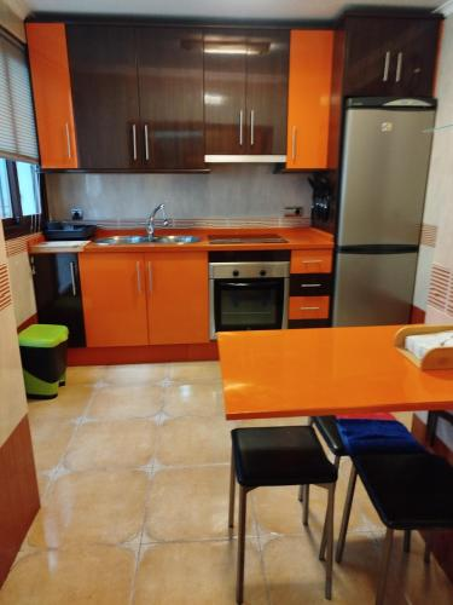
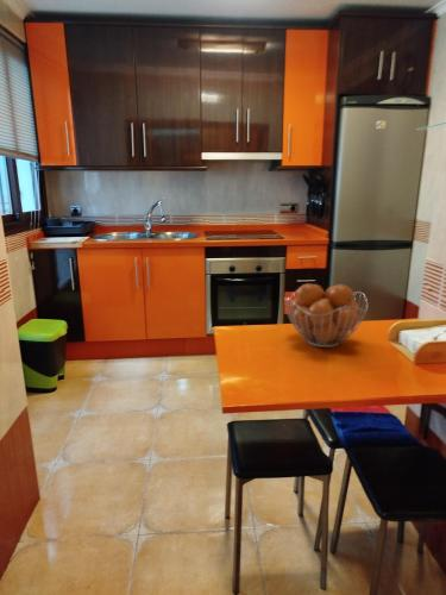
+ fruit basket [283,283,369,349]
